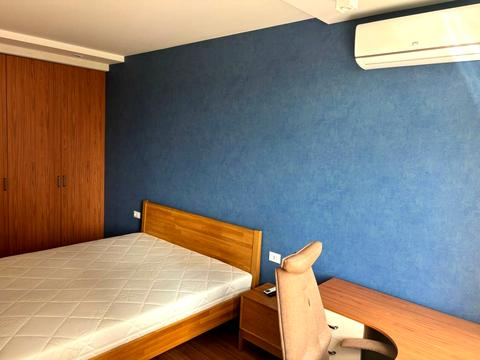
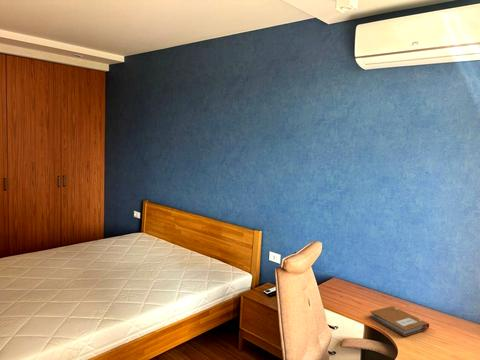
+ notebook [368,305,430,337]
